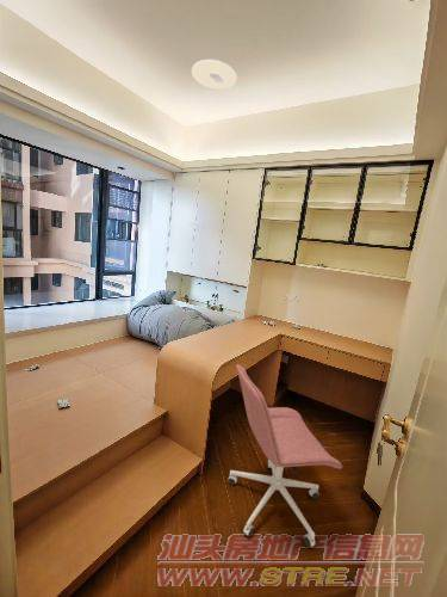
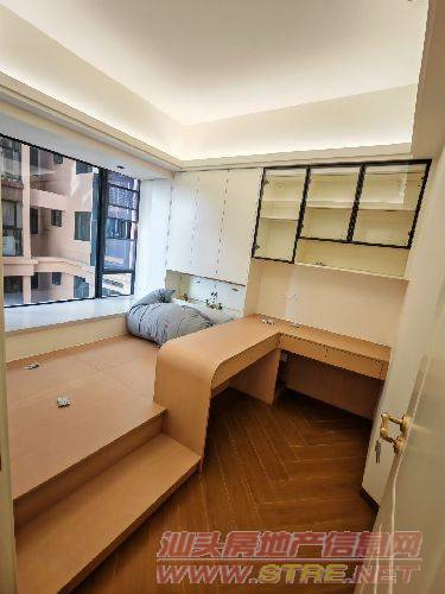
- office chair [226,363,343,548]
- ceiling light [191,59,238,91]
